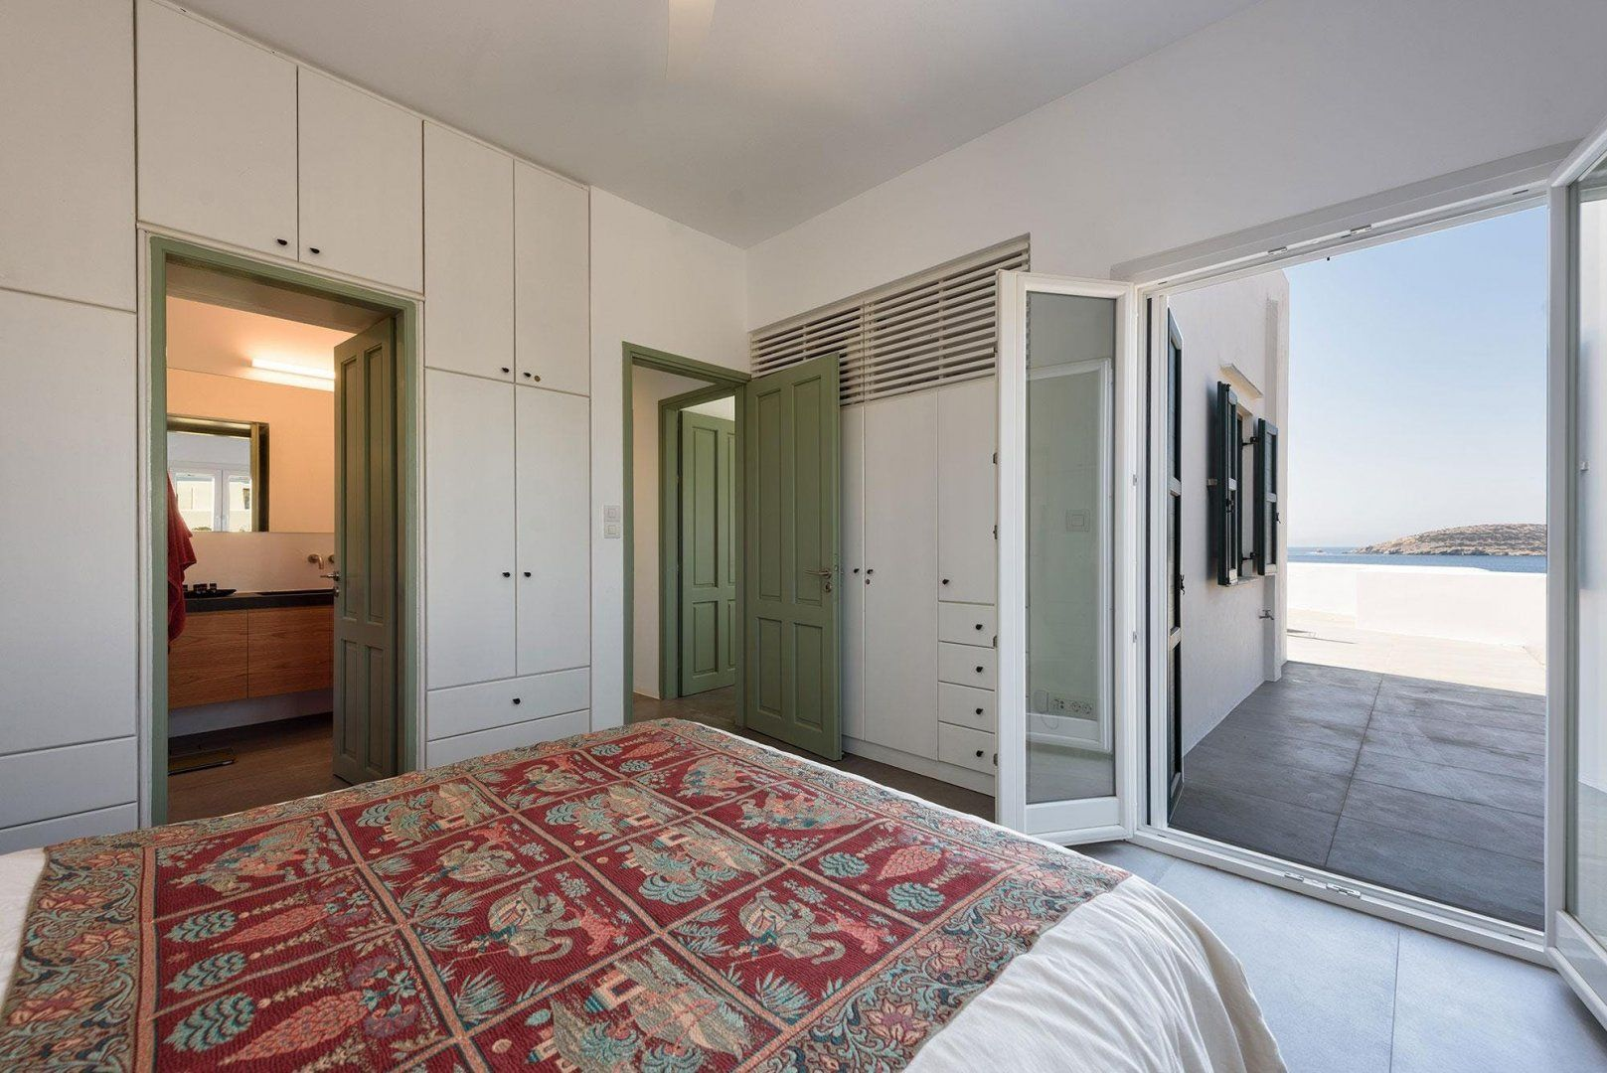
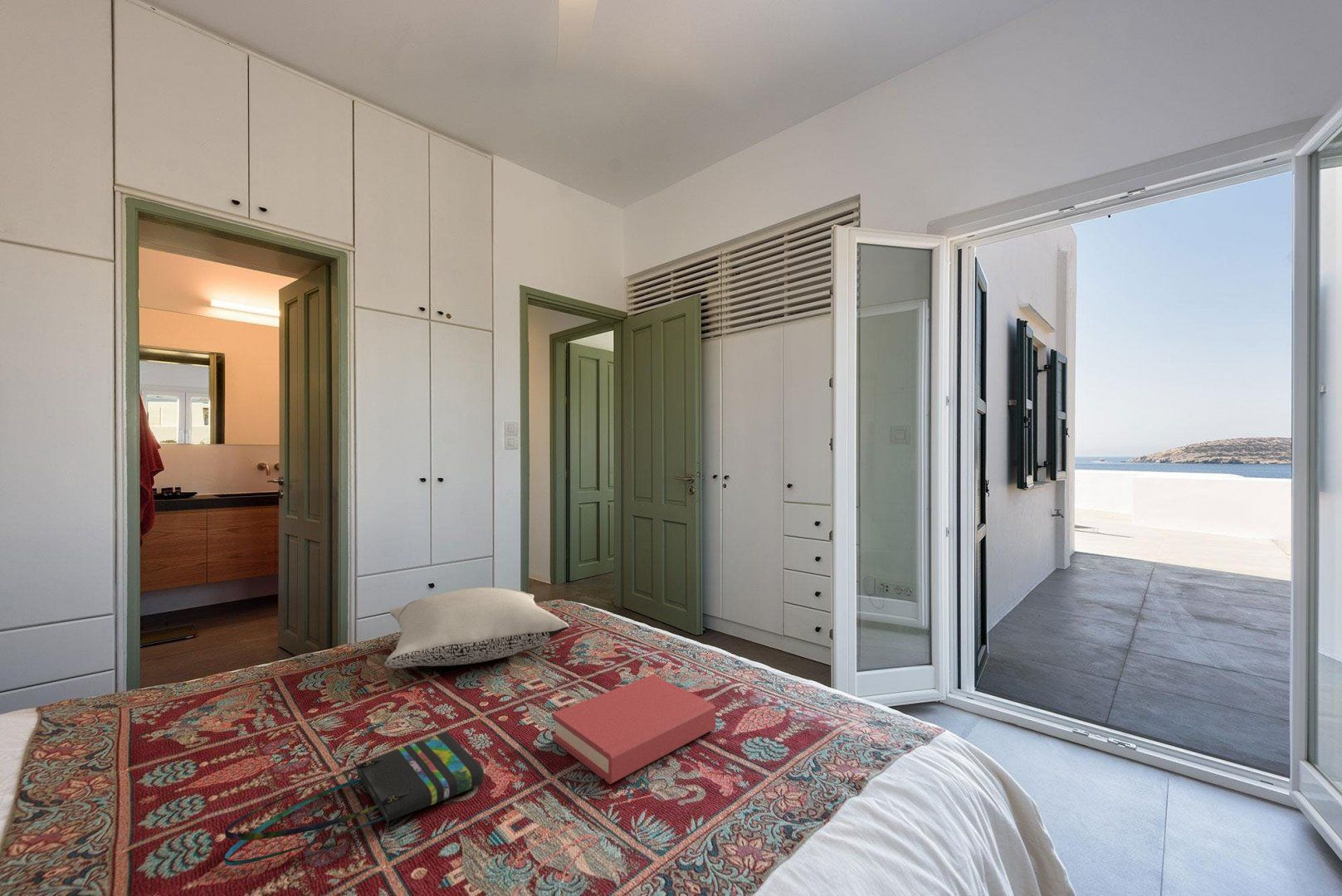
+ hardback book [552,674,716,785]
+ tote bag [223,732,485,866]
+ pillow [383,587,569,669]
